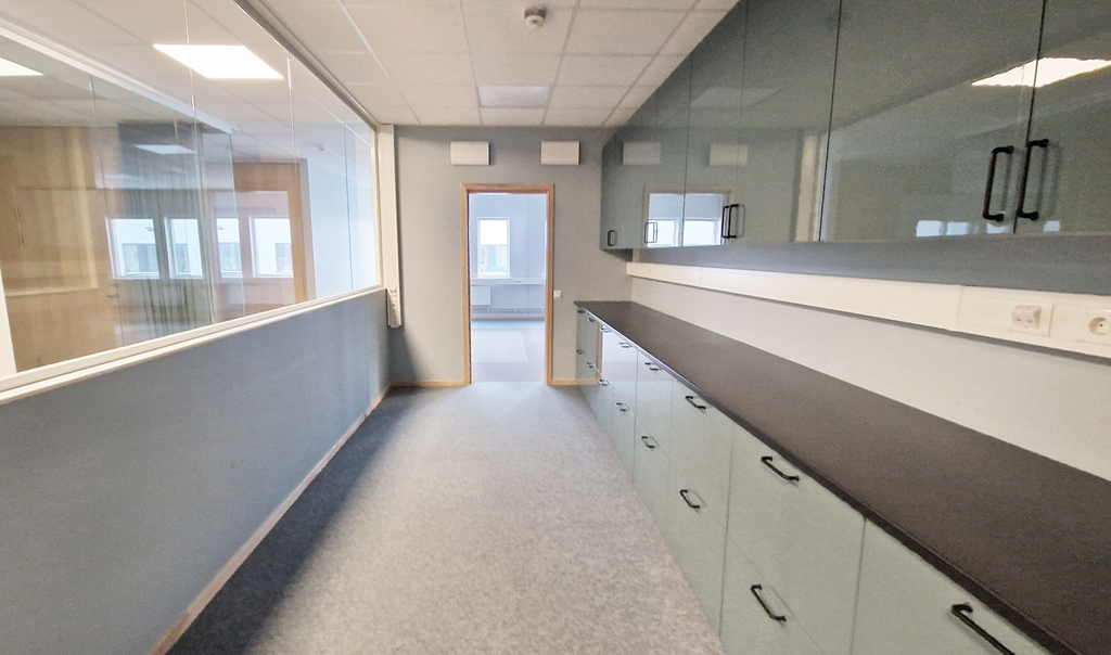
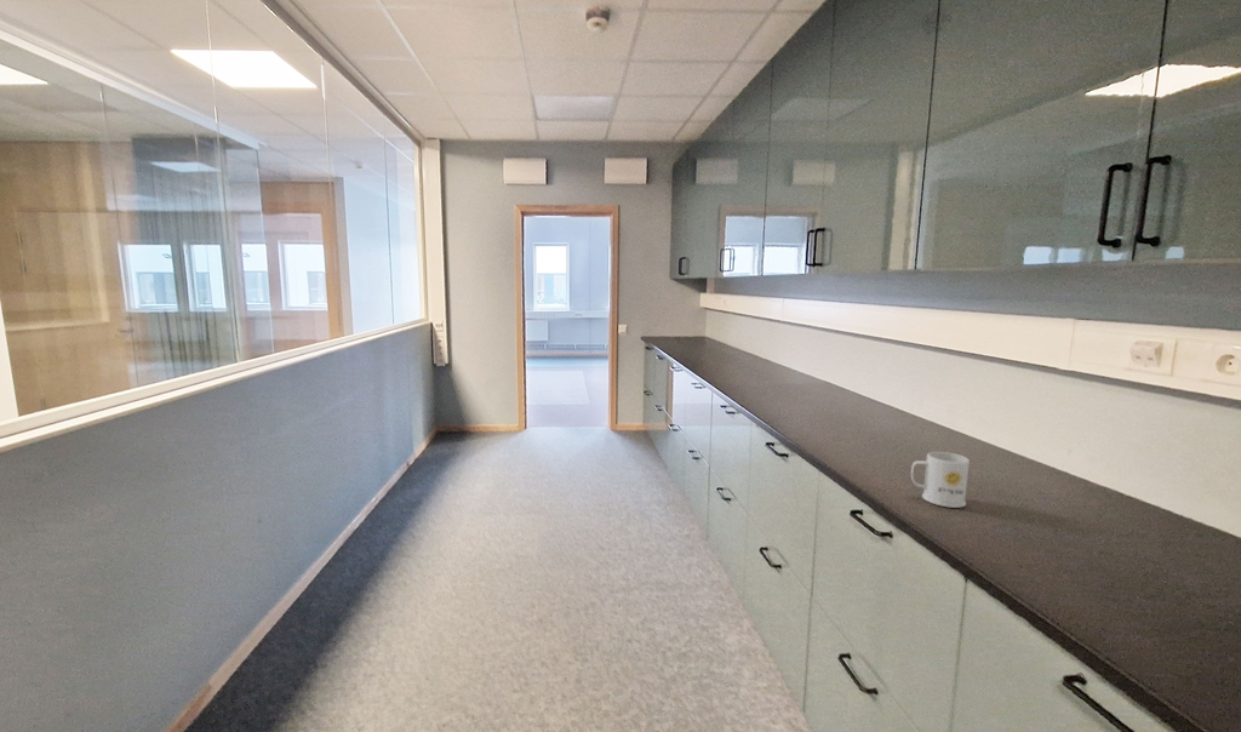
+ mug [910,451,971,509]
